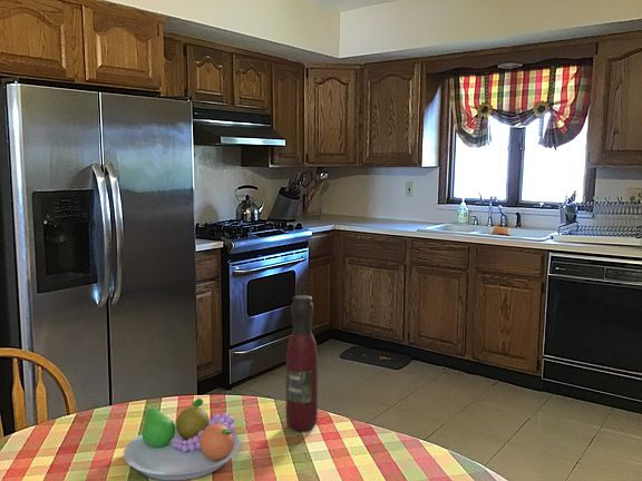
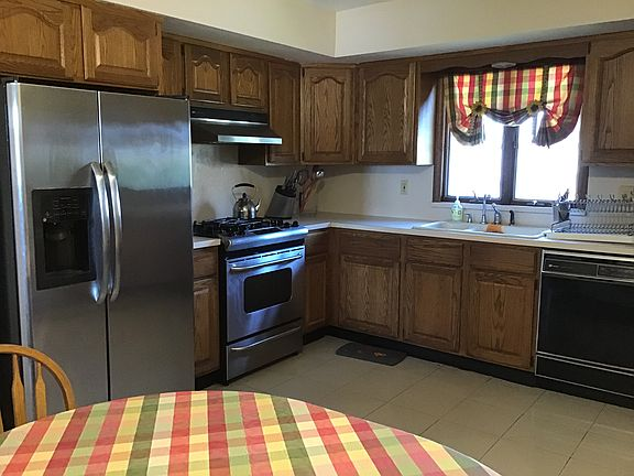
- fruit bowl [123,397,242,481]
- wine bottle [284,294,319,432]
